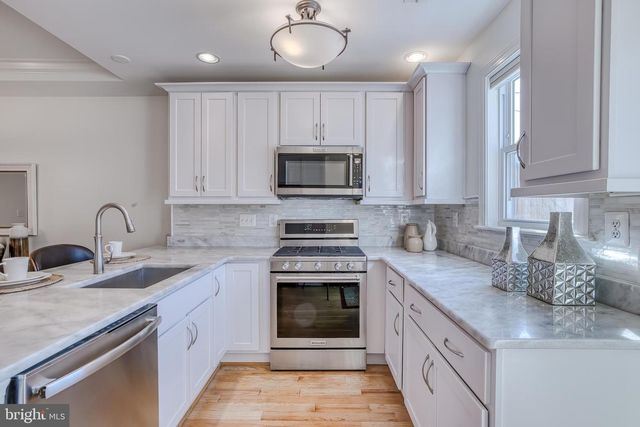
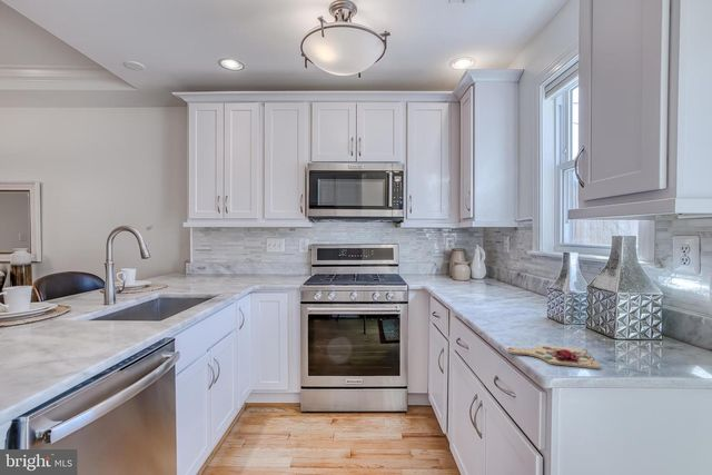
+ cutting board [507,344,601,370]
